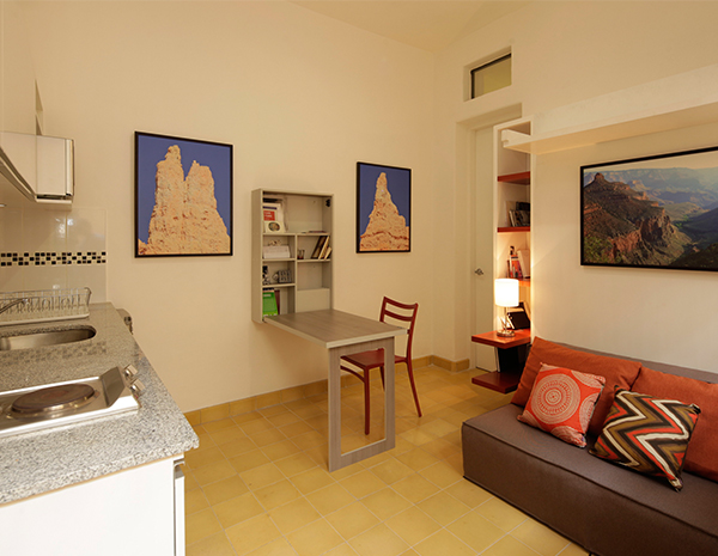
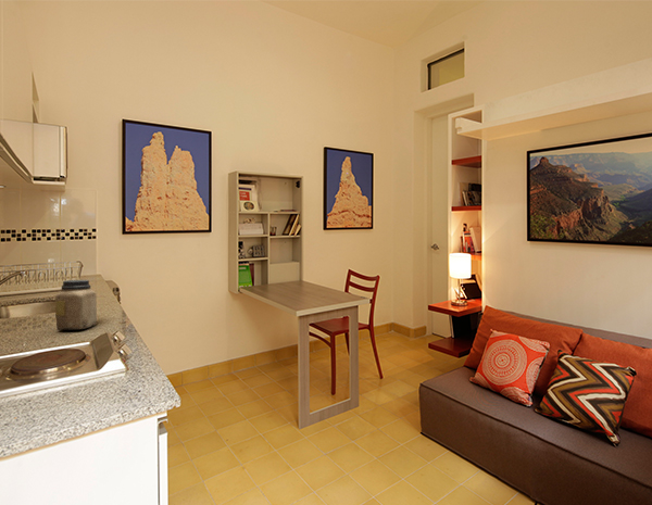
+ jar [54,279,98,331]
